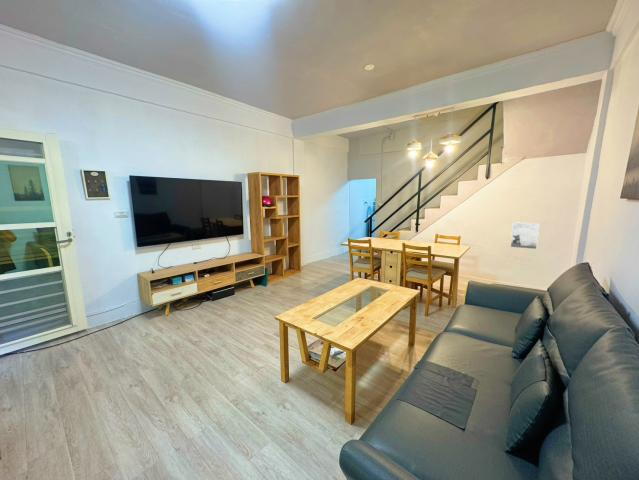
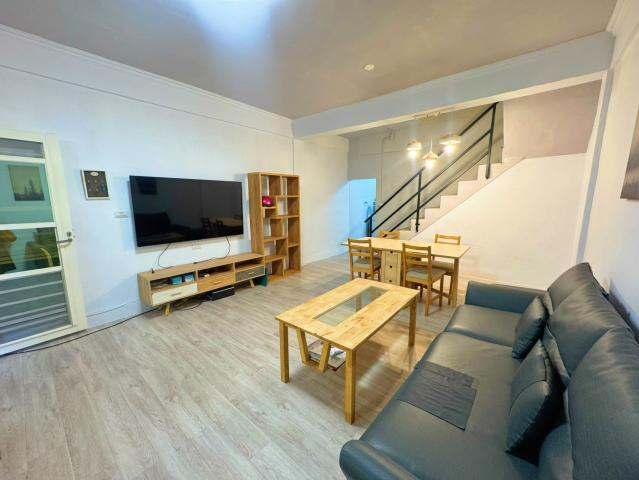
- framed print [509,221,541,250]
